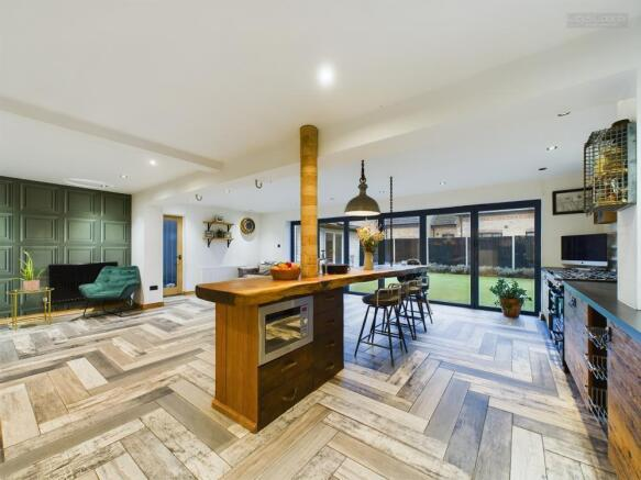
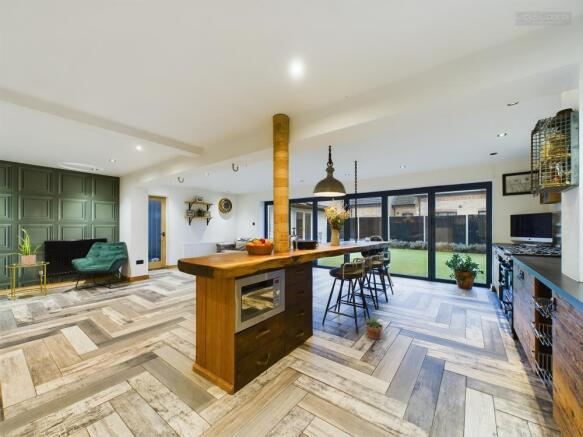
+ potted plant [364,313,387,341]
